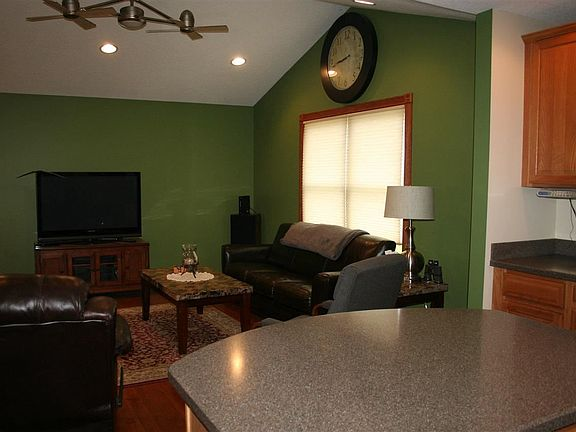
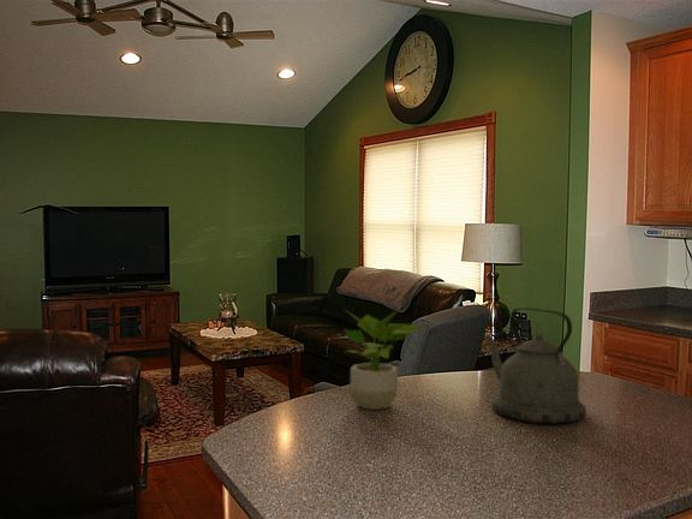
+ kettle [483,306,587,424]
+ potted plant [342,306,423,411]
